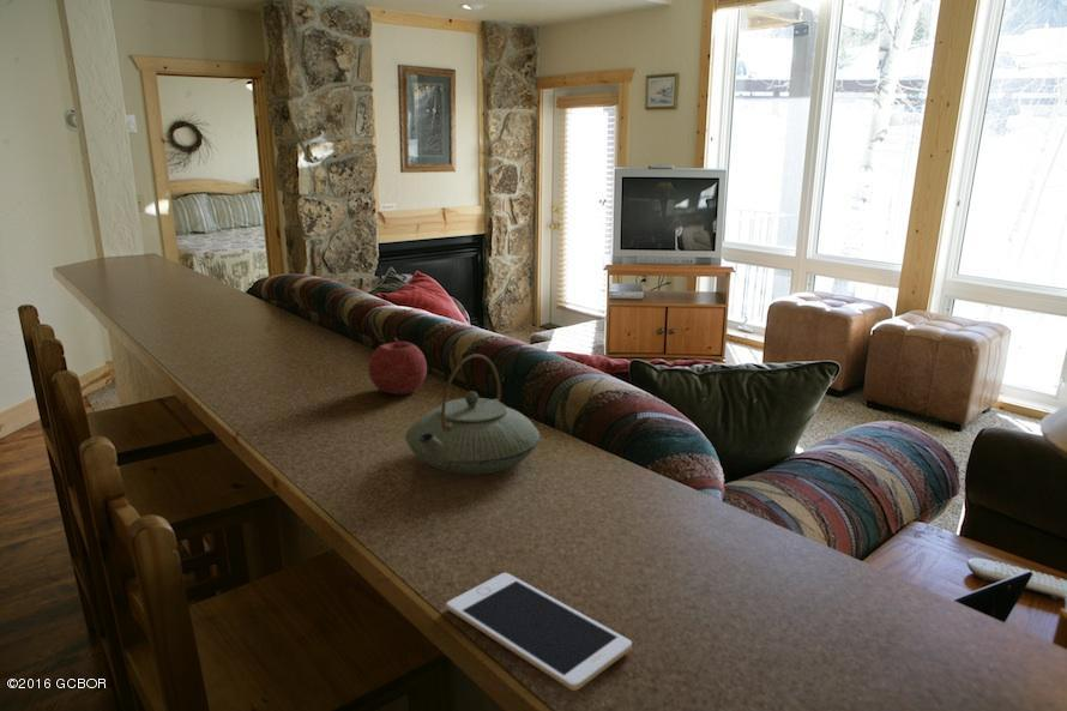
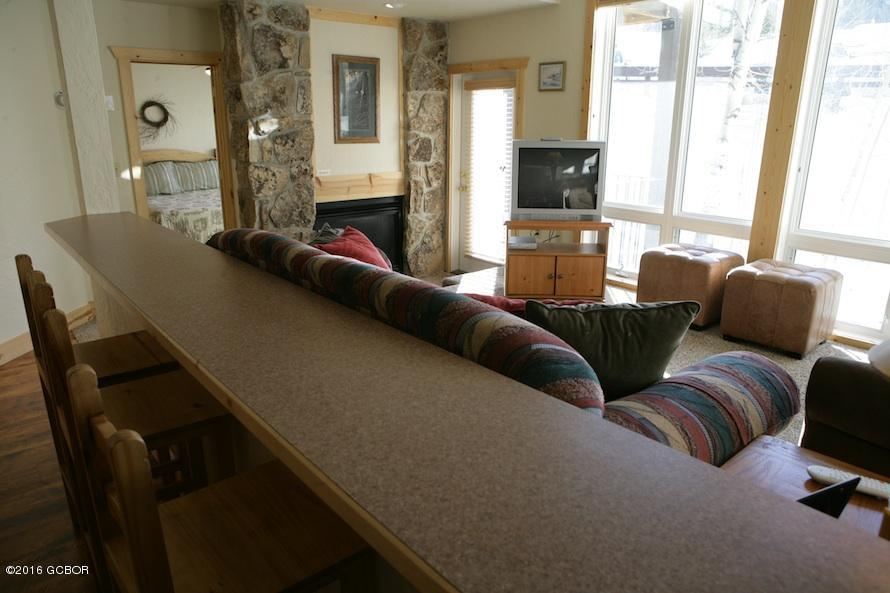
- teapot [404,353,541,475]
- cell phone [445,572,633,692]
- fruit [367,336,428,396]
